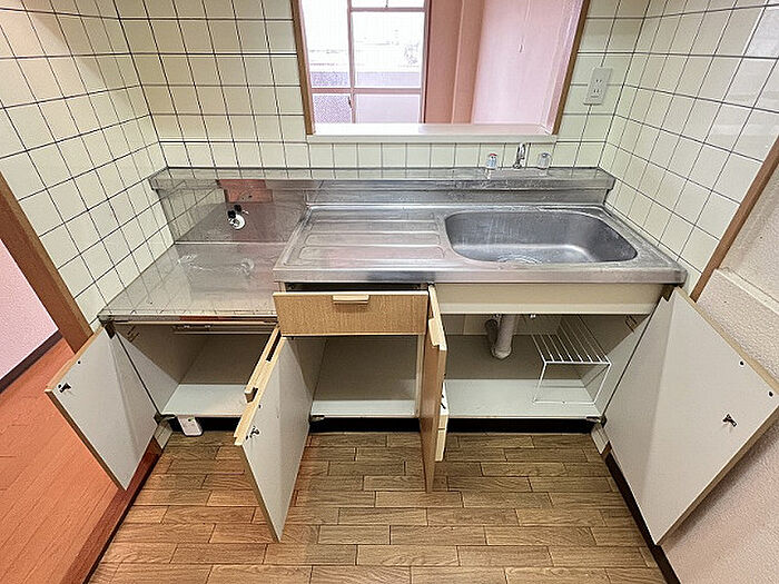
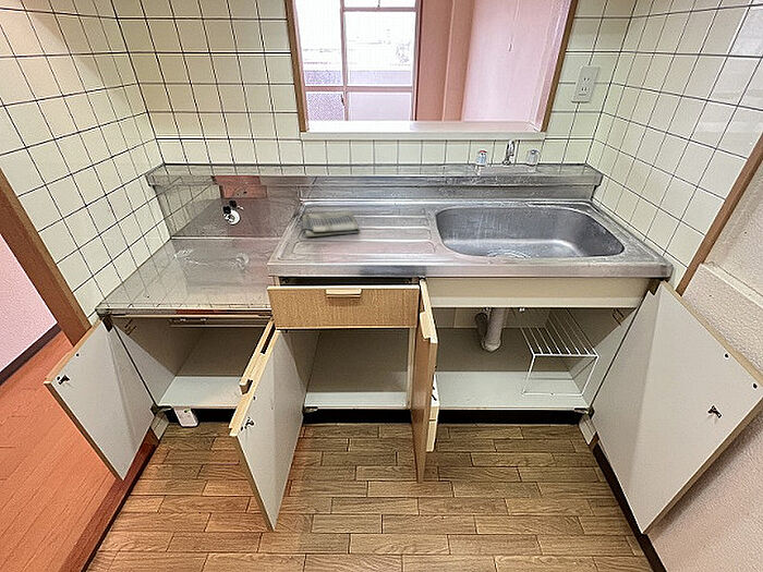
+ dish towel [302,210,361,238]
